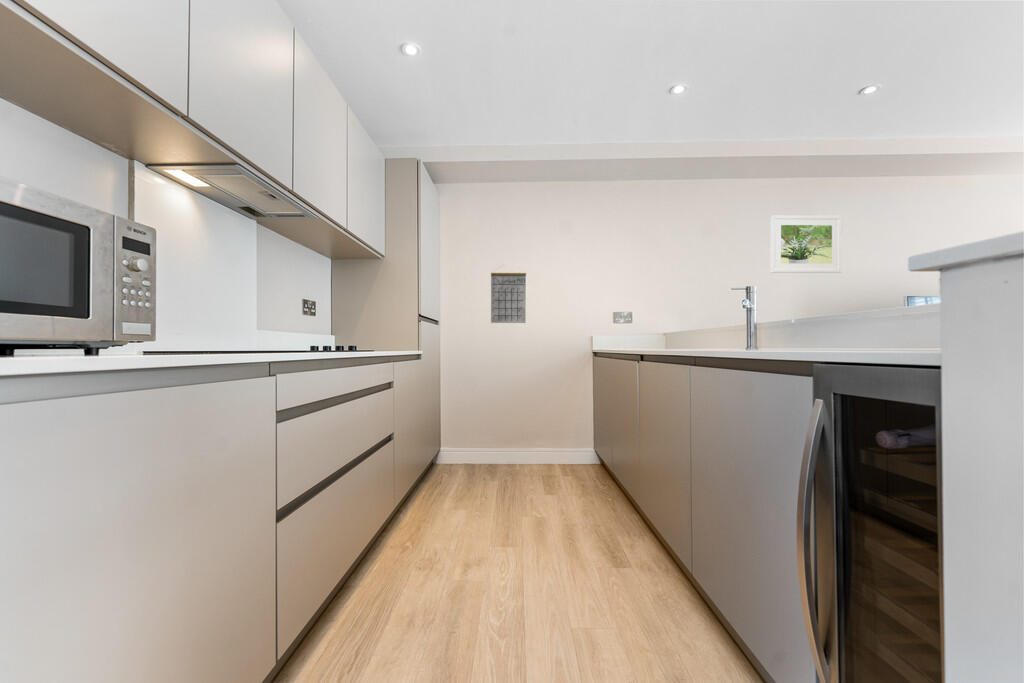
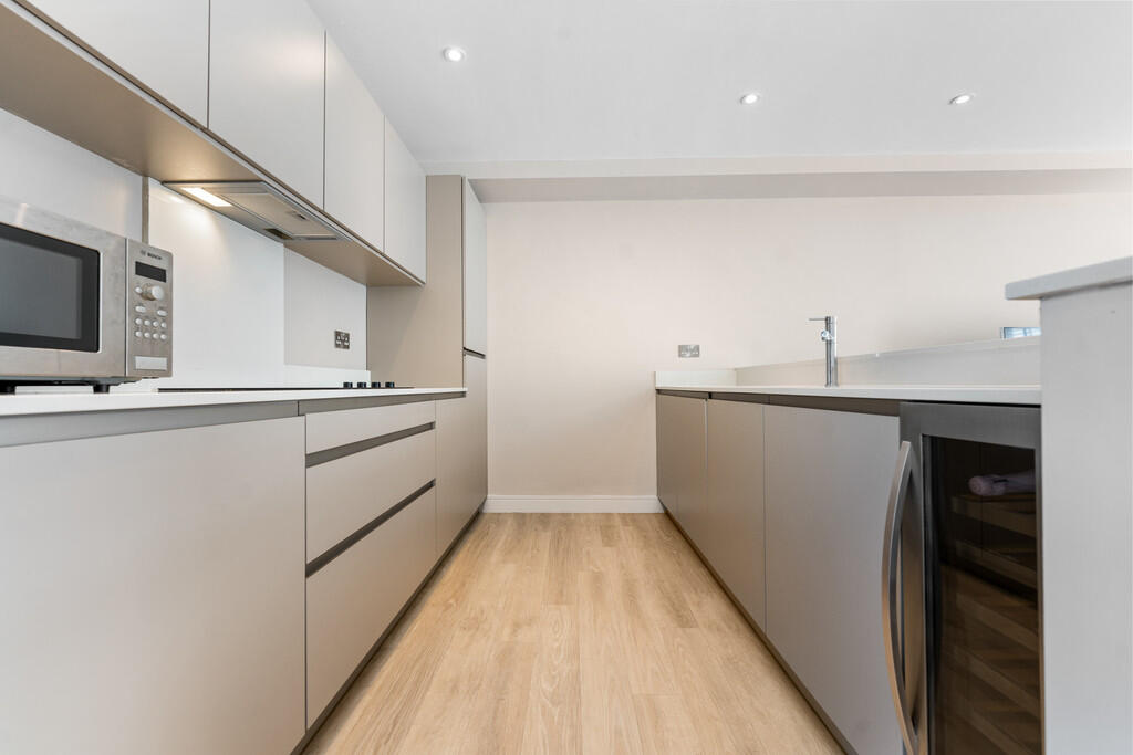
- calendar [490,264,527,324]
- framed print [770,215,843,274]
